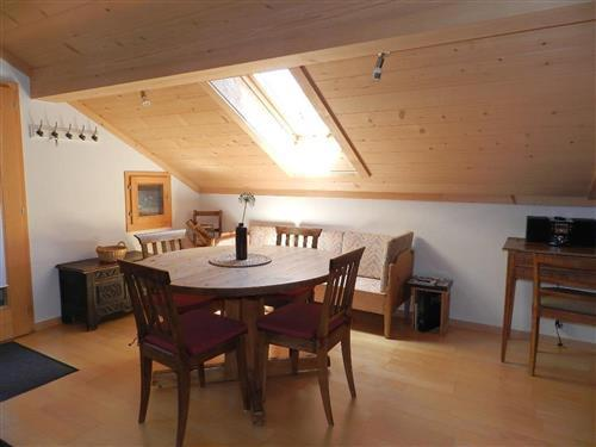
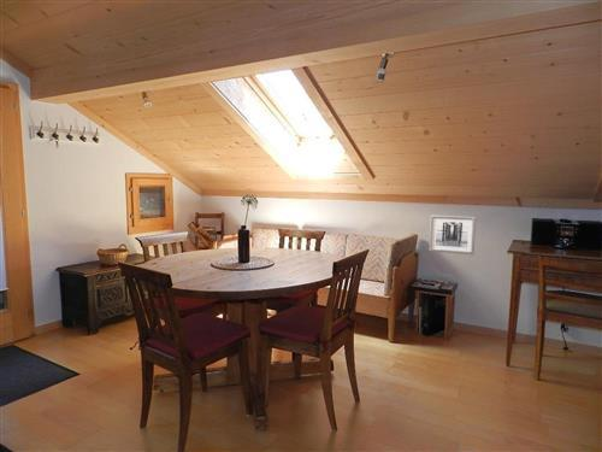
+ wall art [427,213,477,256]
